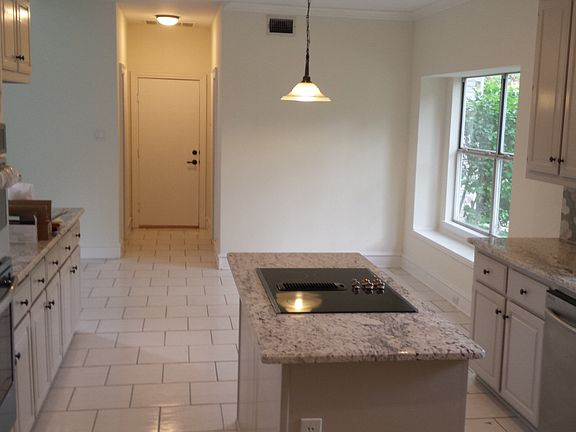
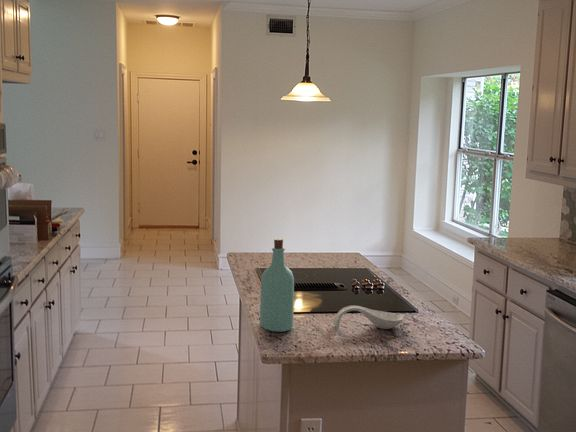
+ bottle [259,238,295,333]
+ spoon rest [333,305,404,330]
